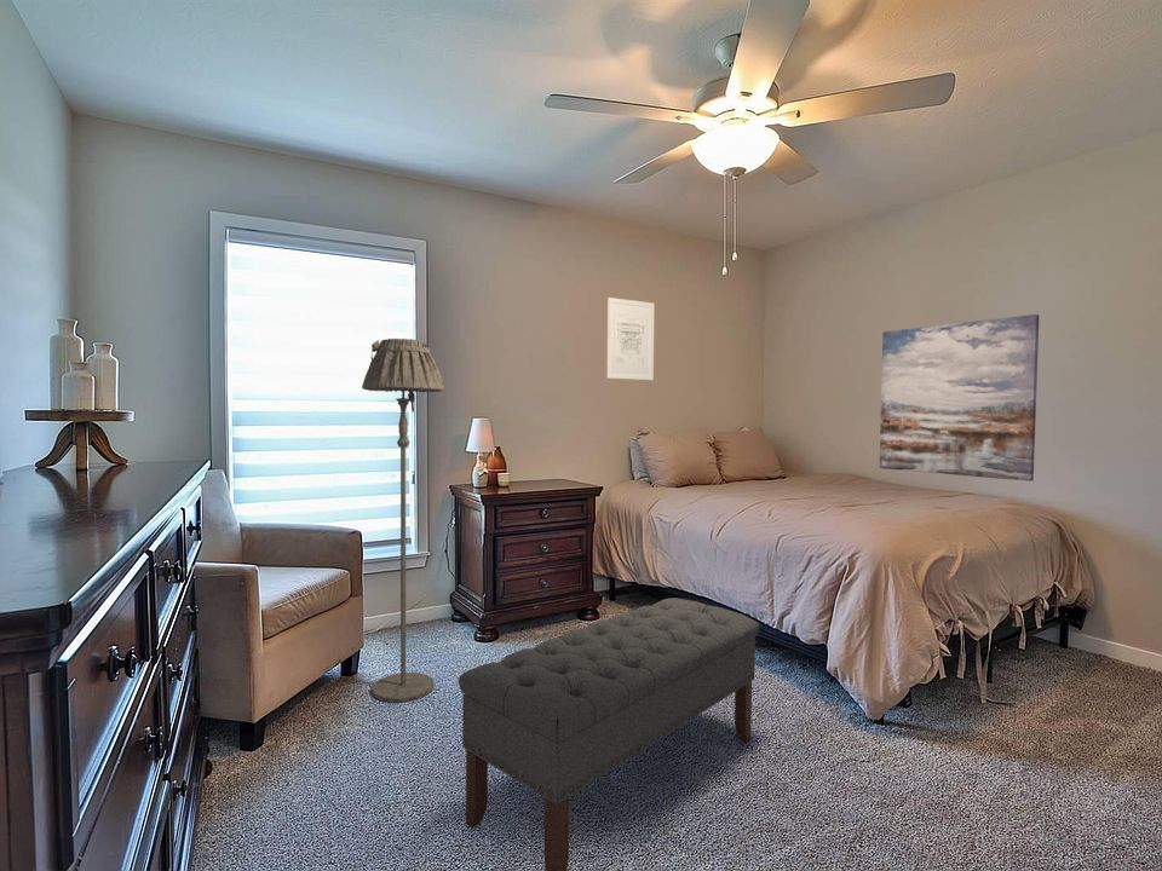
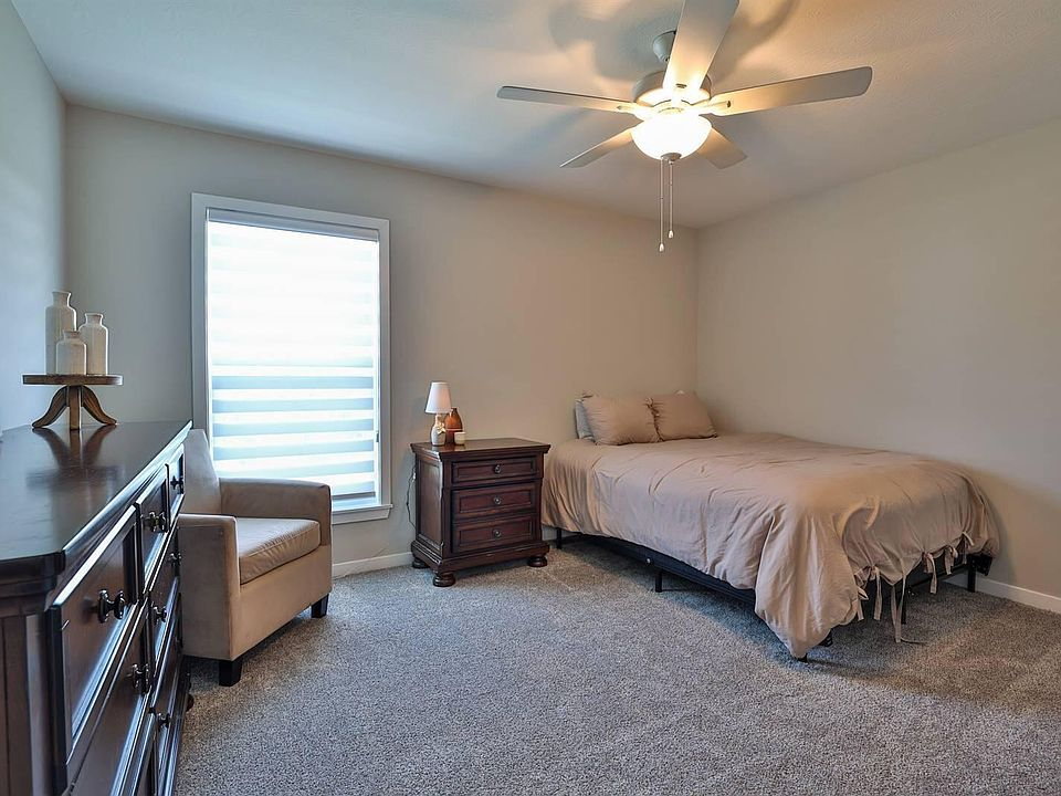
- wall art [605,296,656,381]
- bench [458,596,760,871]
- floor lamp [361,338,445,703]
- wall art [879,313,1040,483]
